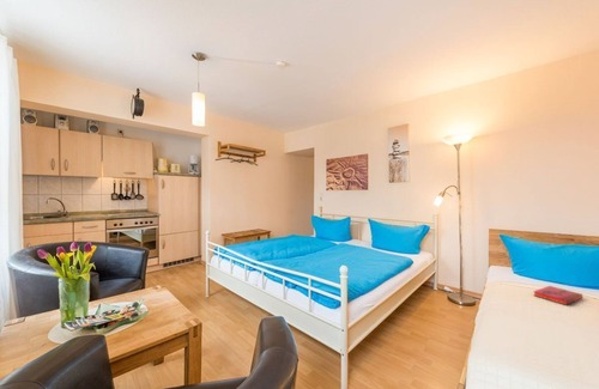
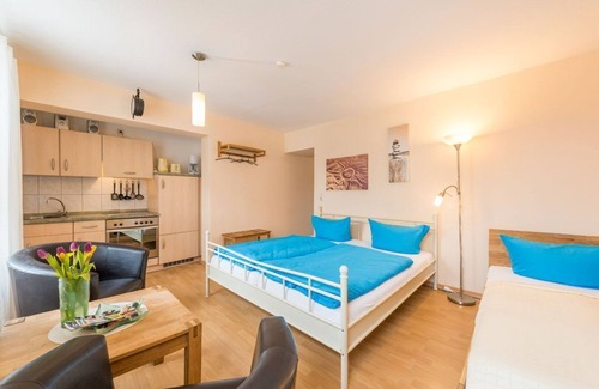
- hardback book [532,285,583,306]
